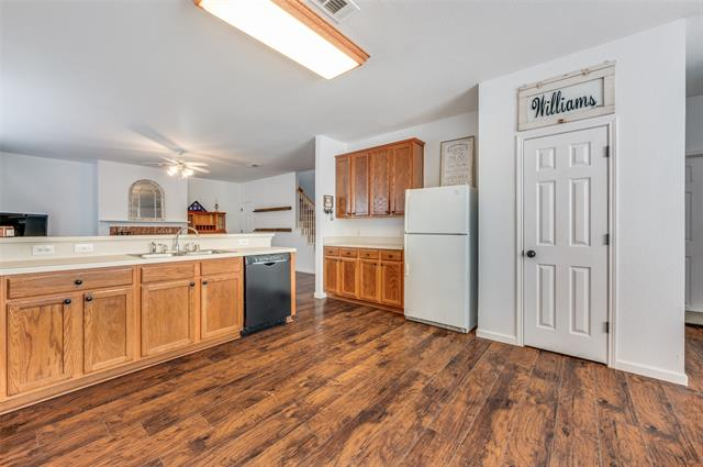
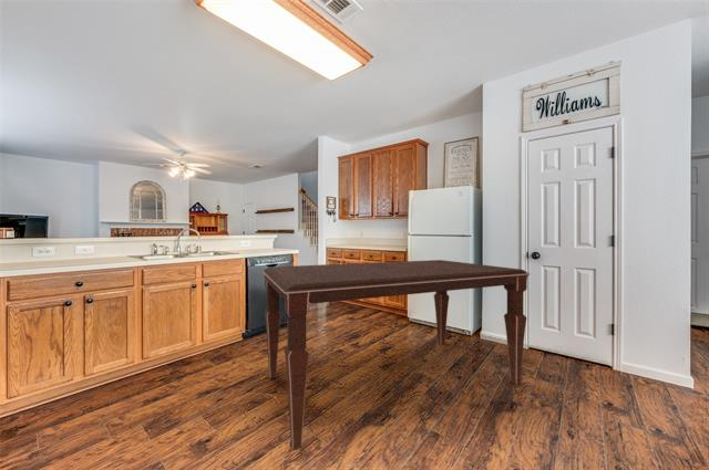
+ dining table [261,259,531,451]
